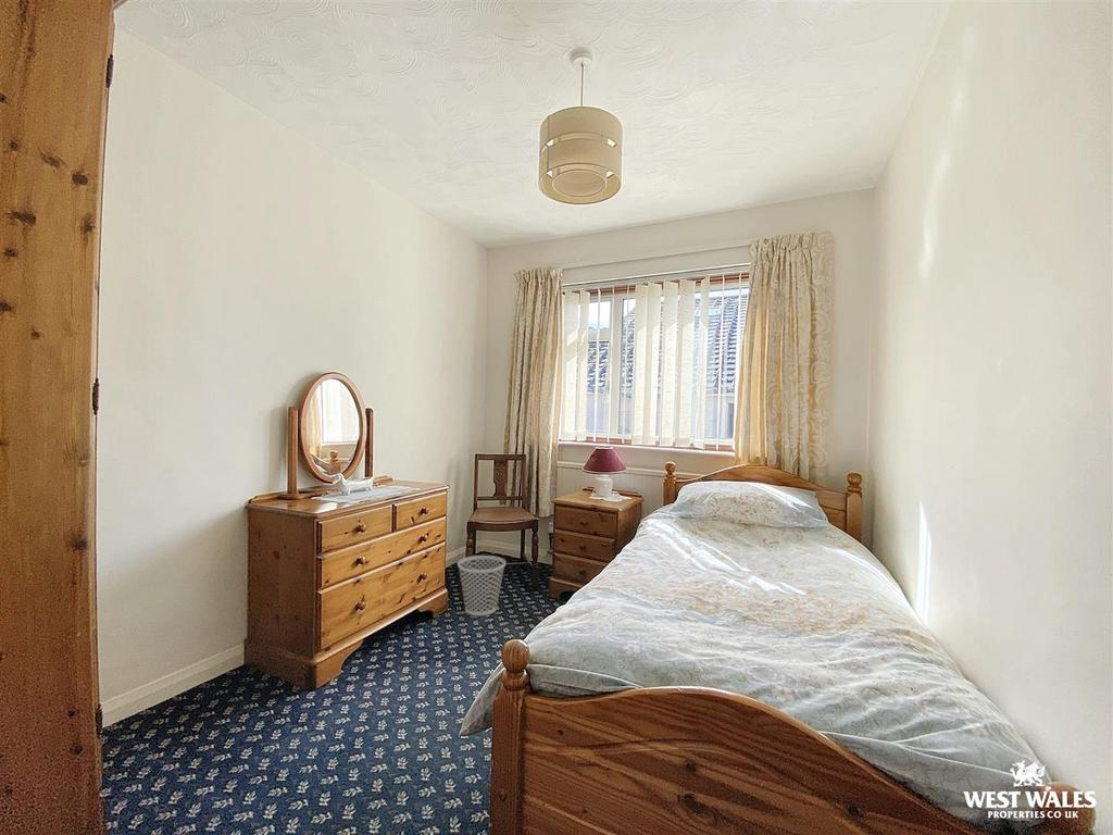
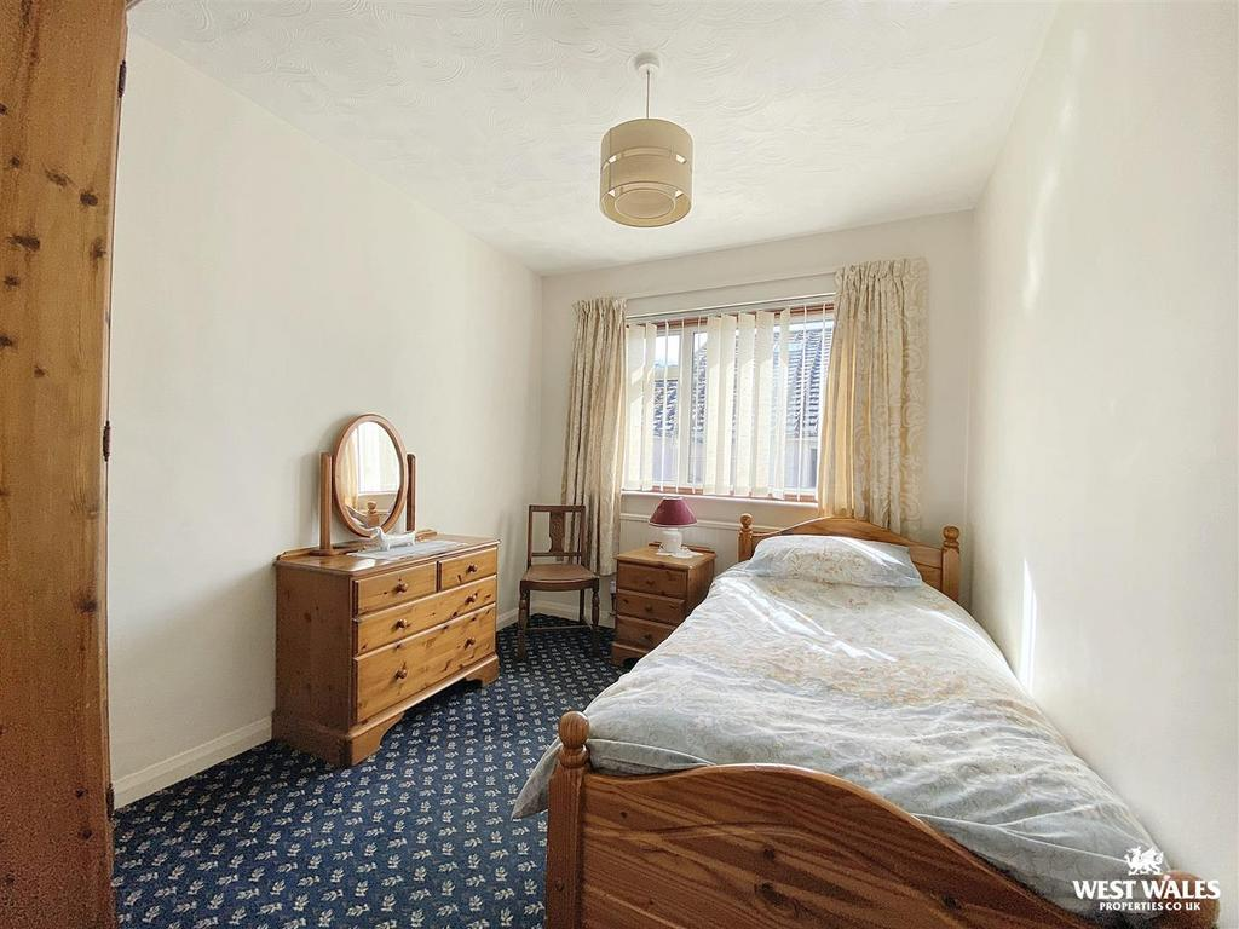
- wastebasket [457,554,507,616]
